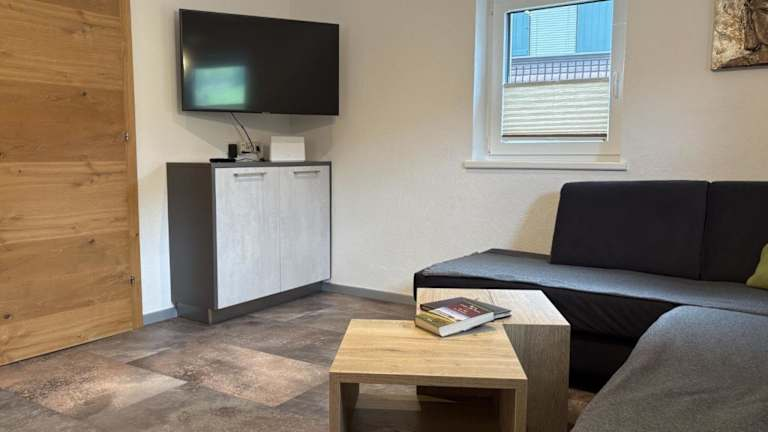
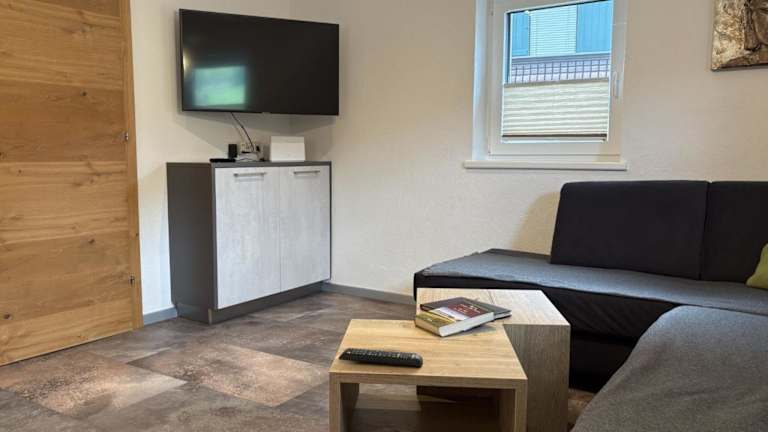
+ remote control [337,347,424,368]
